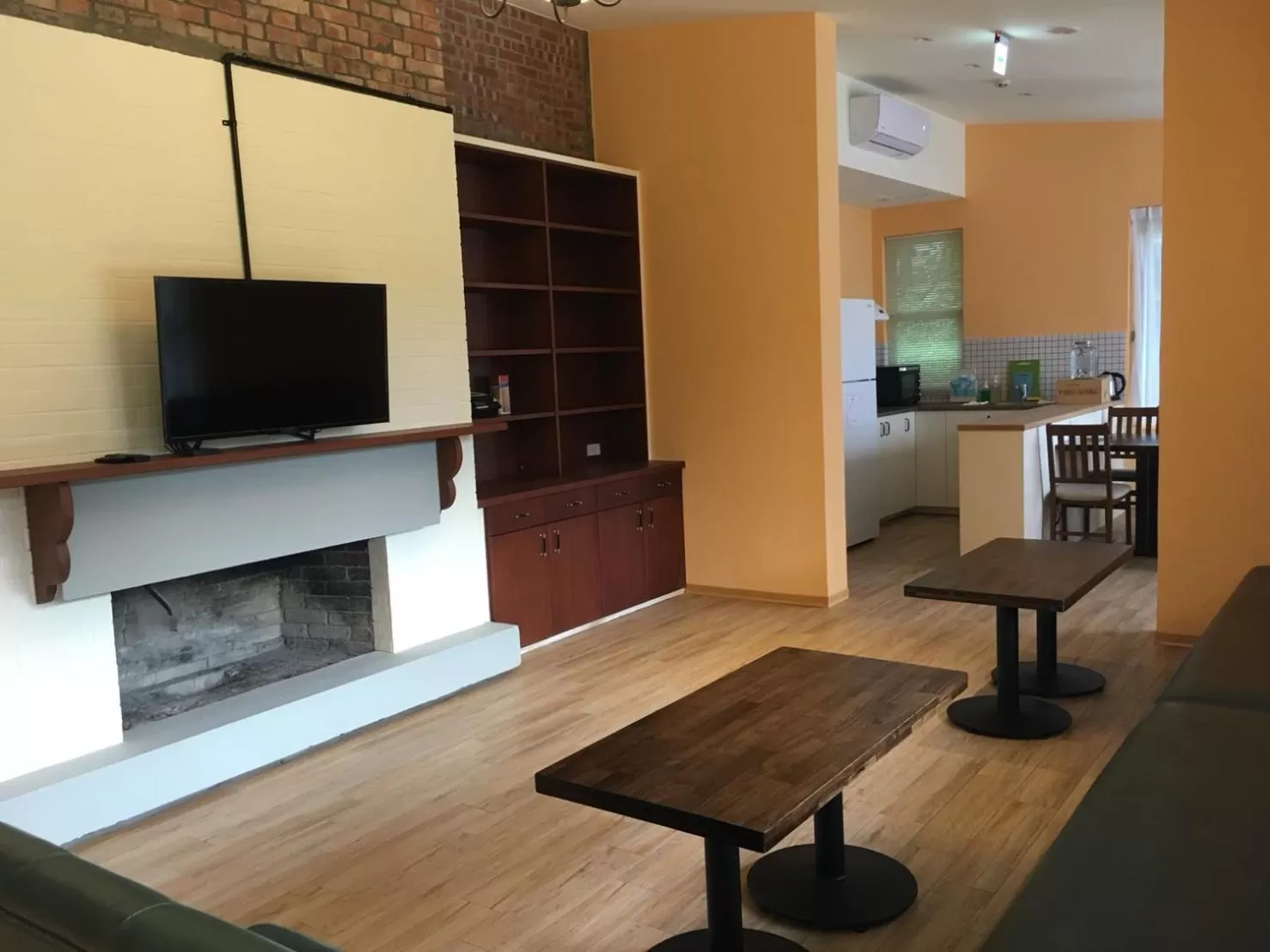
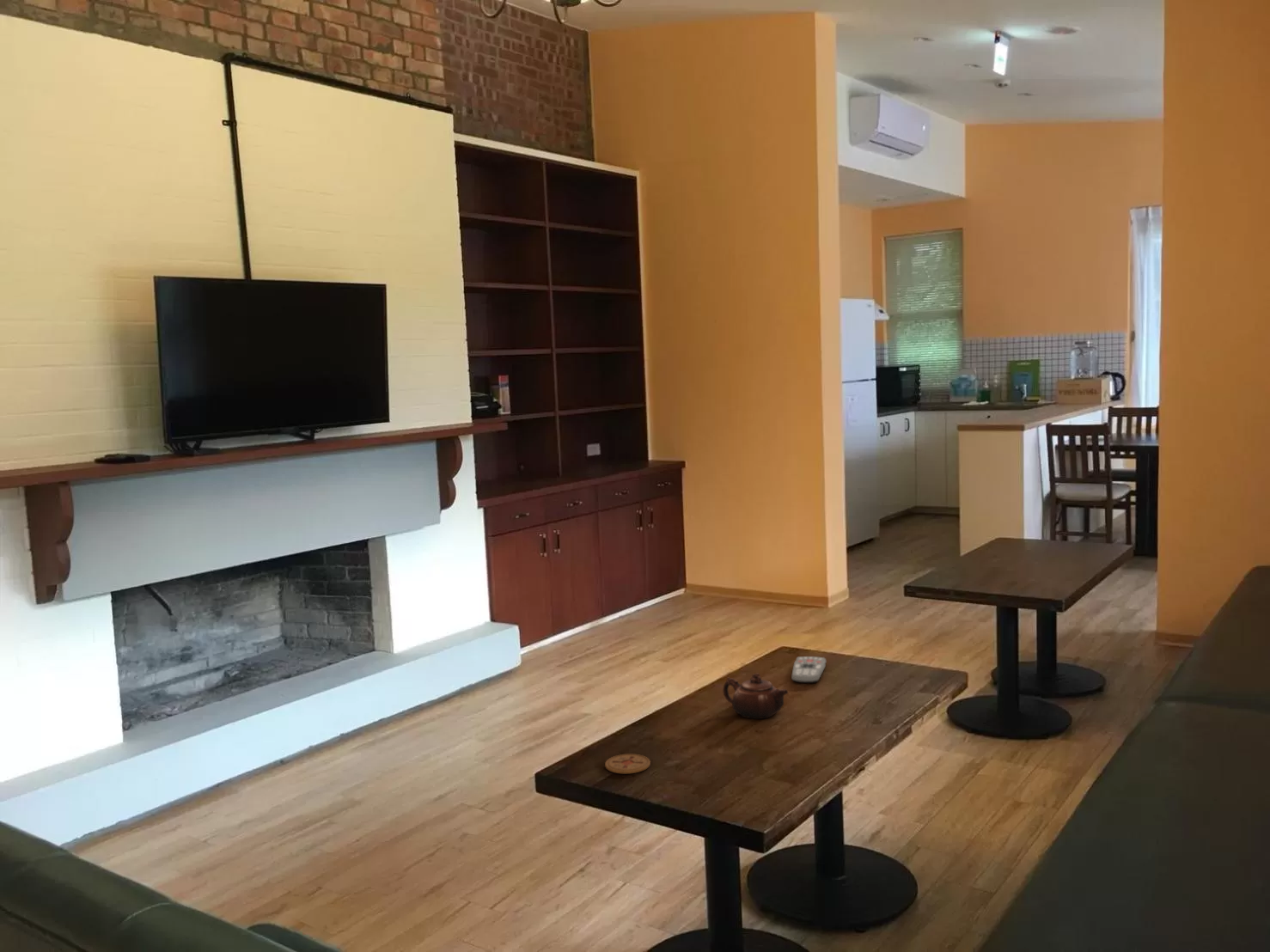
+ teapot [722,673,789,720]
+ coaster [604,754,651,774]
+ remote control [791,656,827,684]
